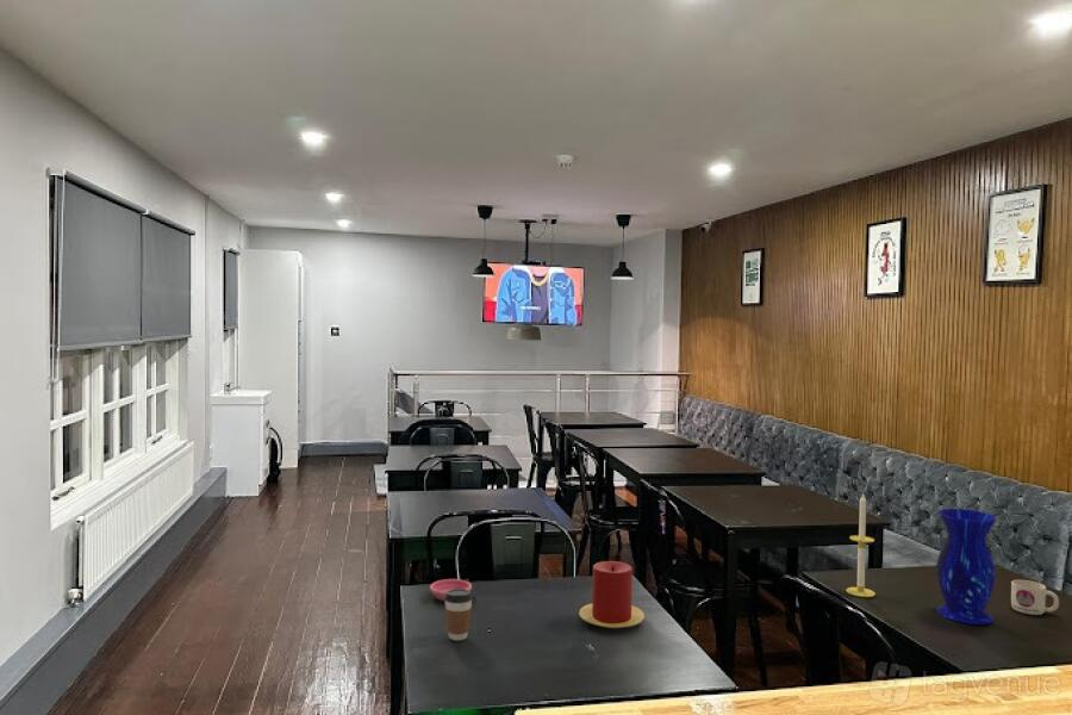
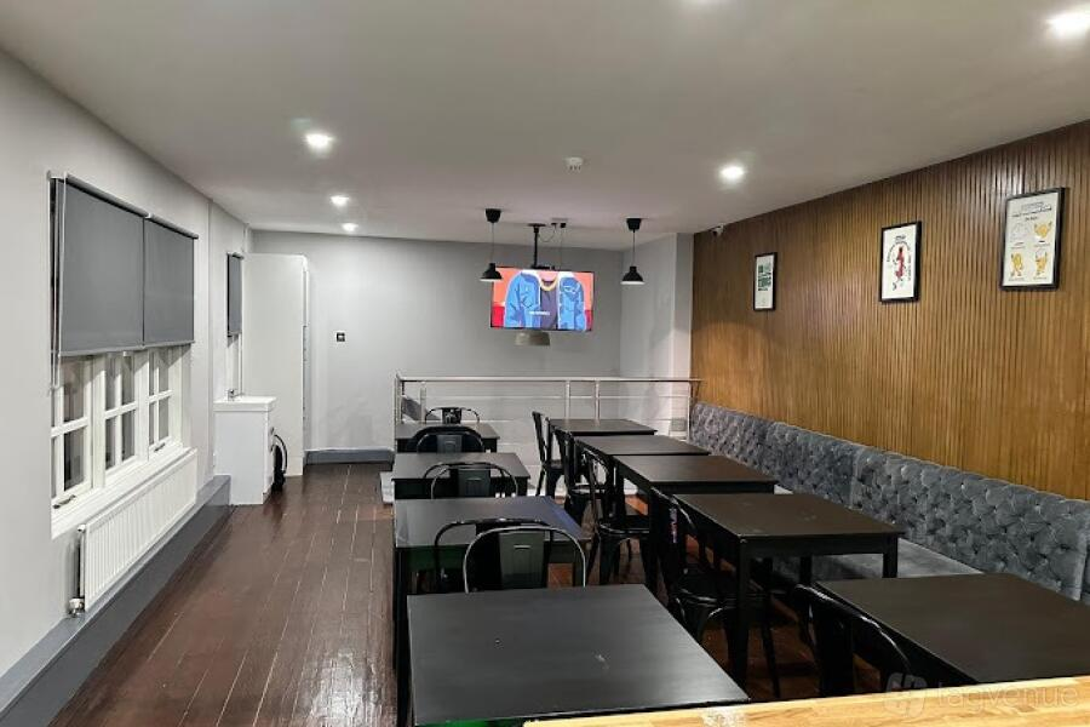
- candle [578,560,646,629]
- mug [1010,579,1060,616]
- vase [935,508,997,626]
- coffee cup [444,589,474,642]
- candle [844,492,877,598]
- saucer [429,578,473,602]
